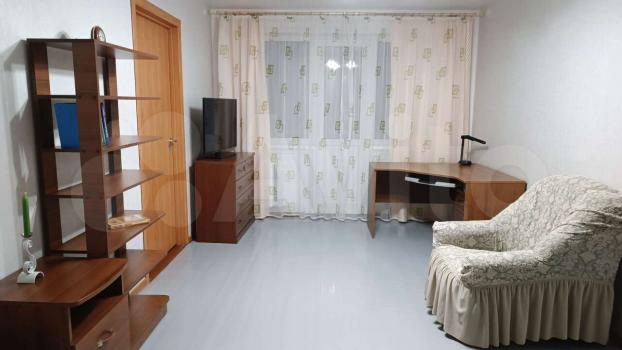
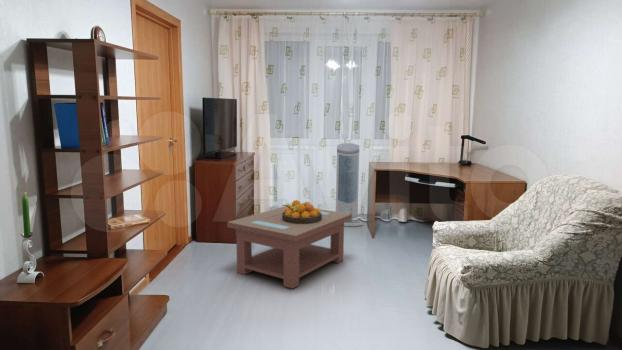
+ coffee table [226,206,352,290]
+ fruit bowl [282,199,322,224]
+ air purifier [335,142,364,227]
